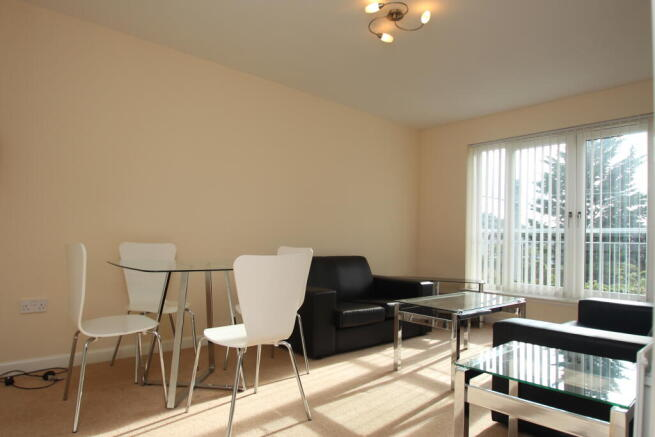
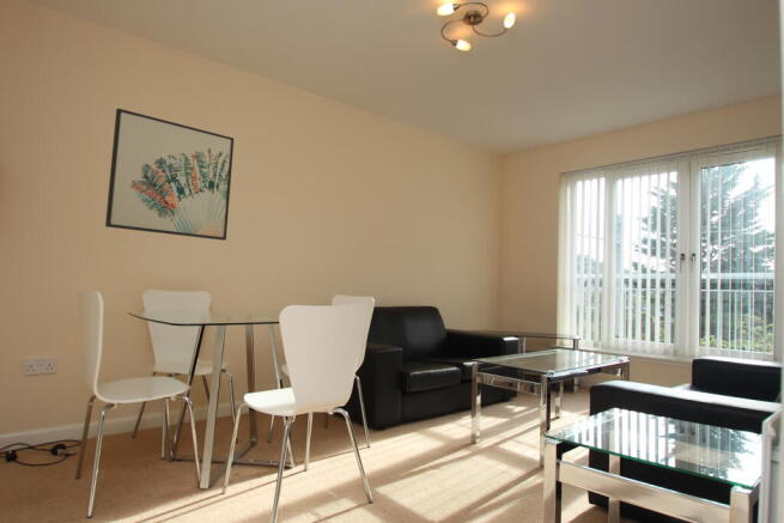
+ wall art [104,107,235,242]
